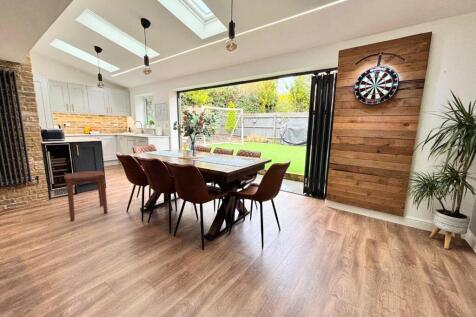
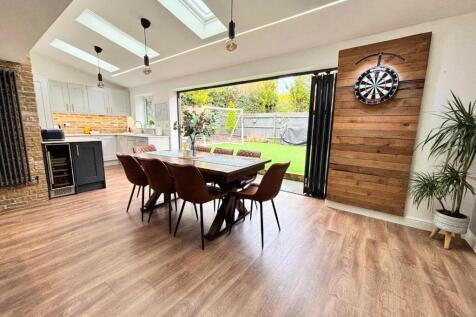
- side table [63,170,109,222]
